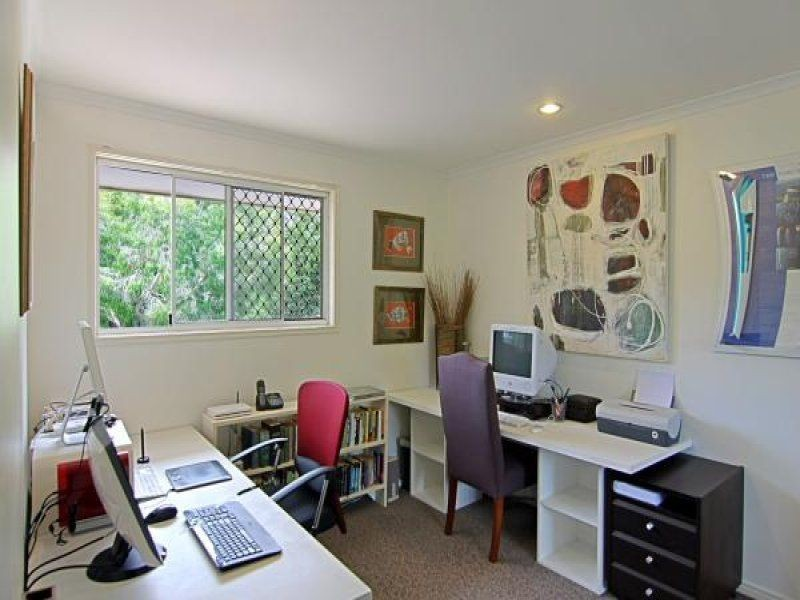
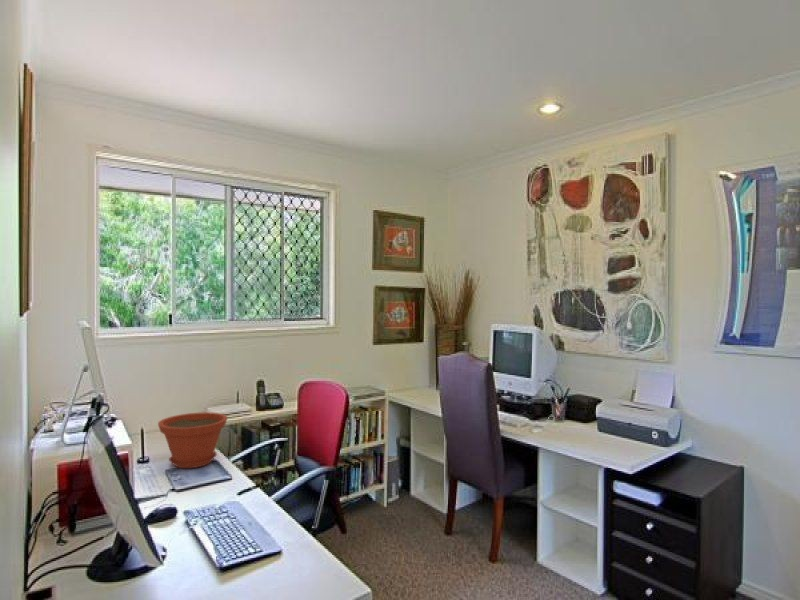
+ plant pot [157,411,228,469]
